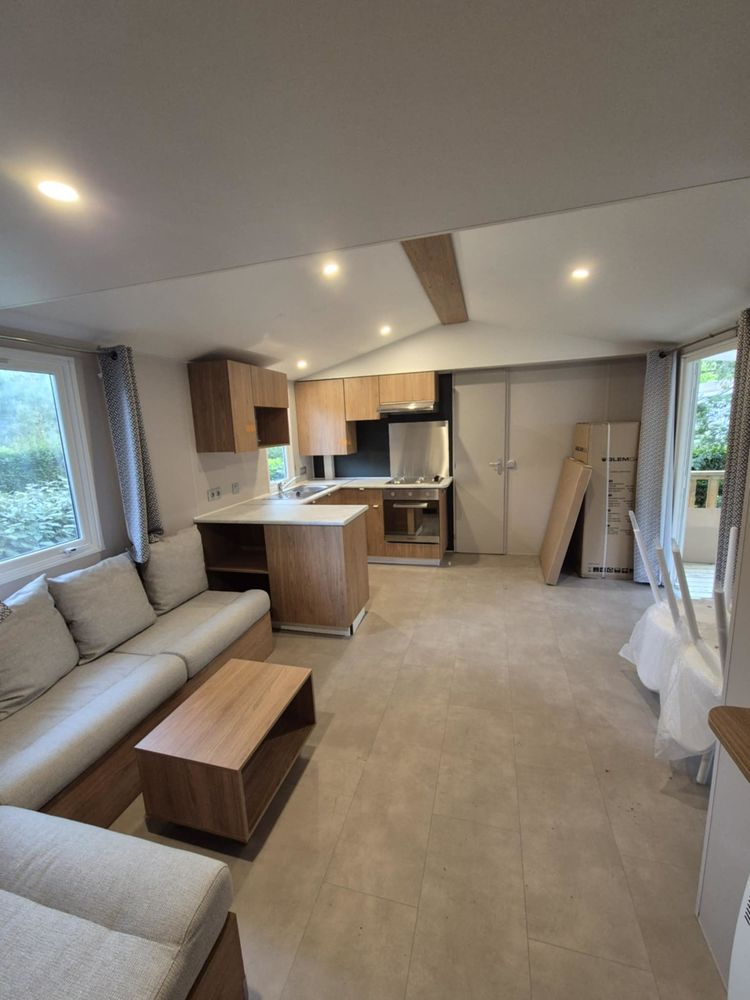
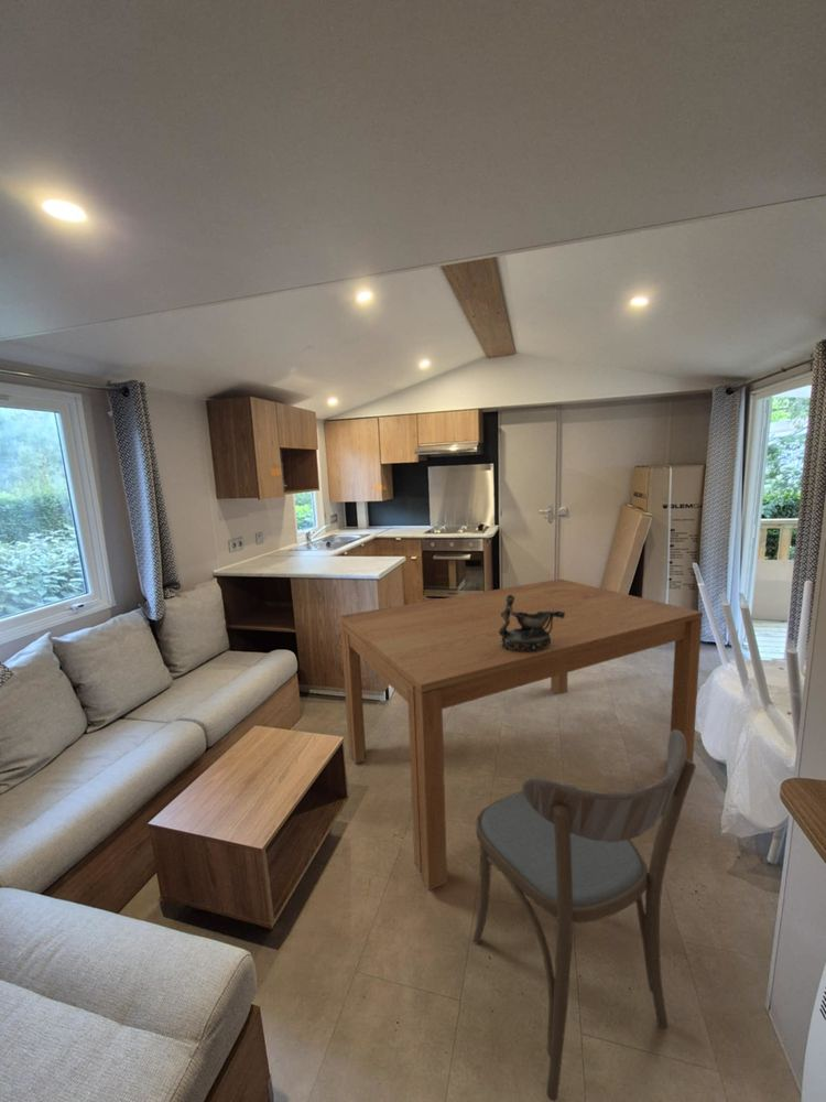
+ dining chair [471,730,697,1102]
+ decorative bowl [499,595,565,652]
+ dining table [339,577,704,892]
